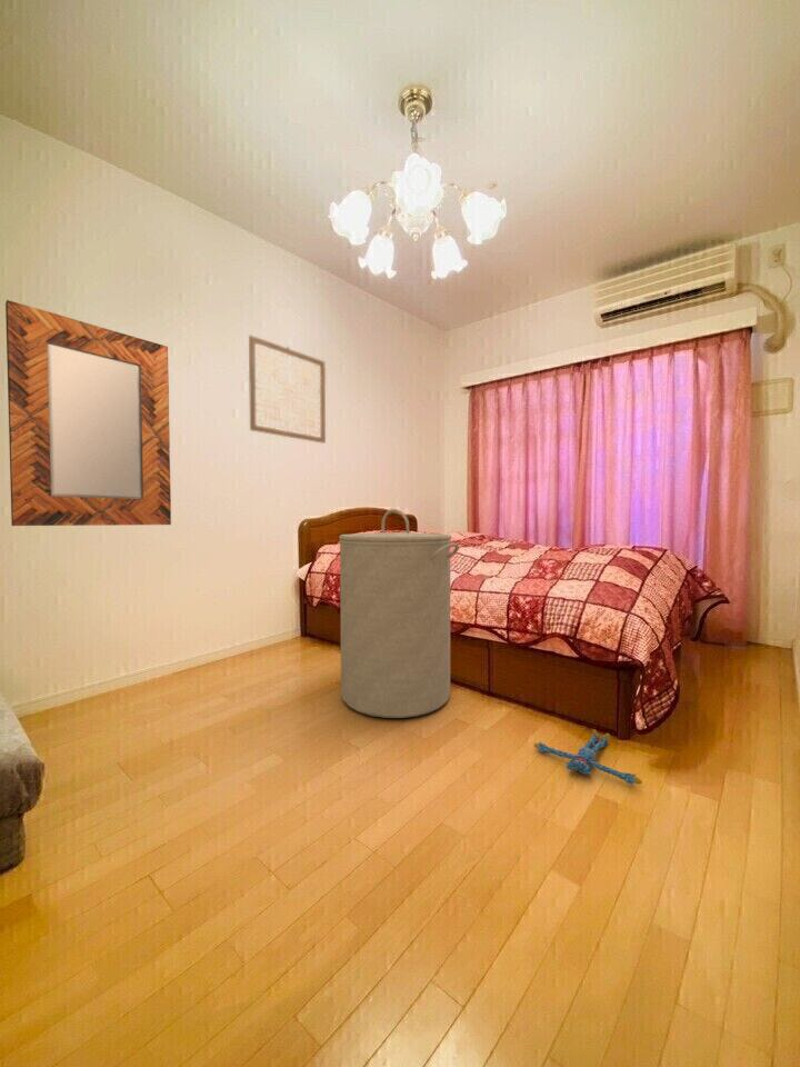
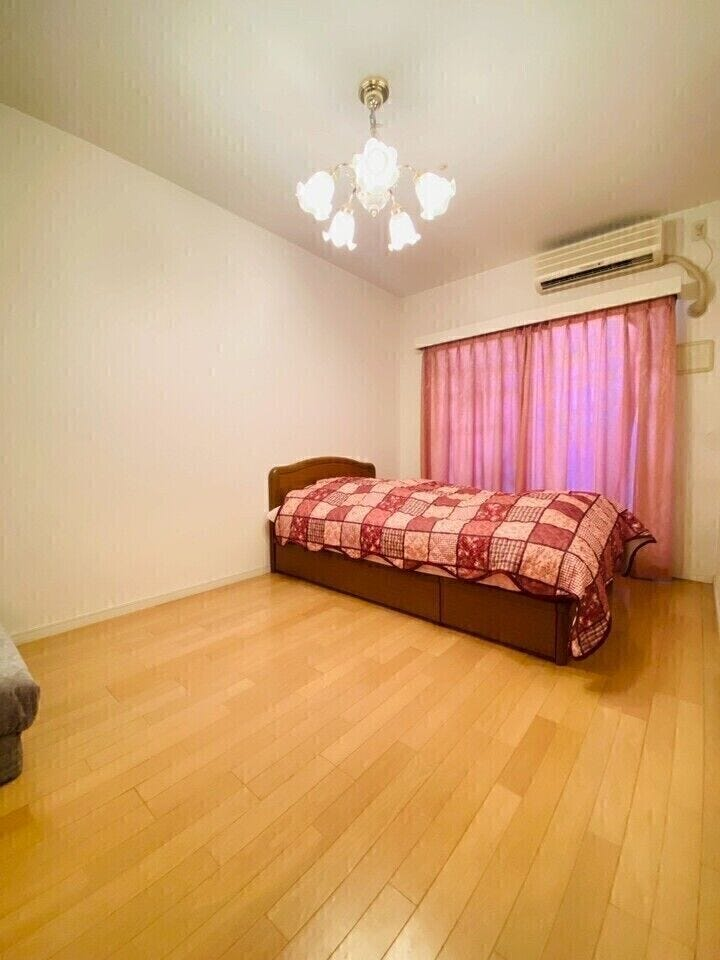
- home mirror [4,299,172,527]
- wall art [248,335,327,445]
- laundry hamper [338,508,460,719]
- plush toy [533,728,642,786]
